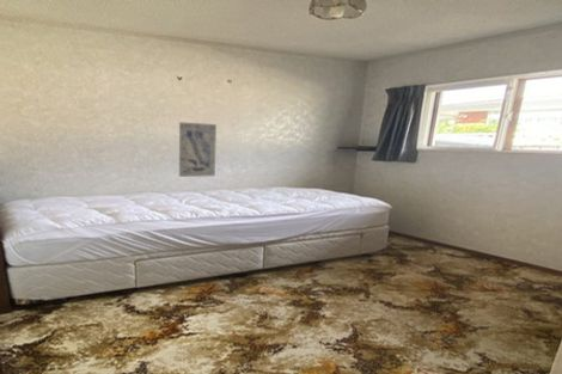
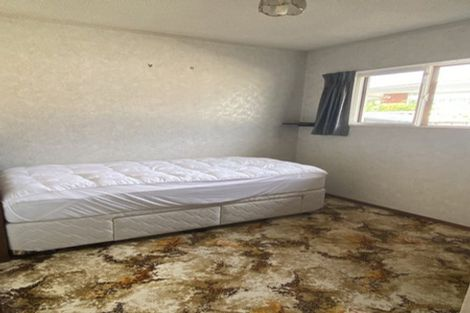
- wall art [178,121,218,178]
